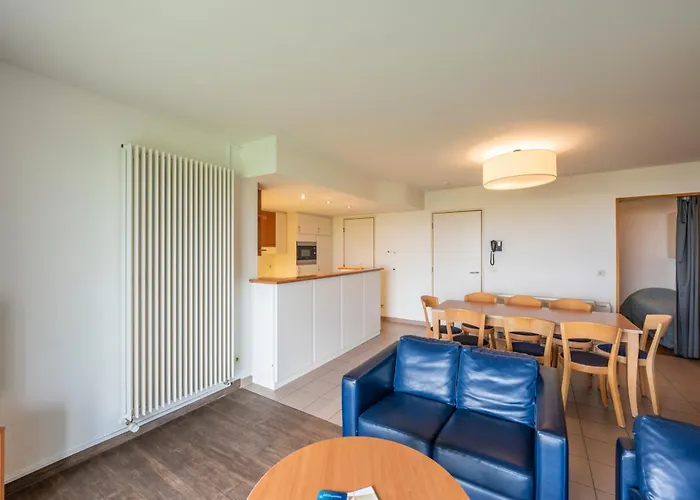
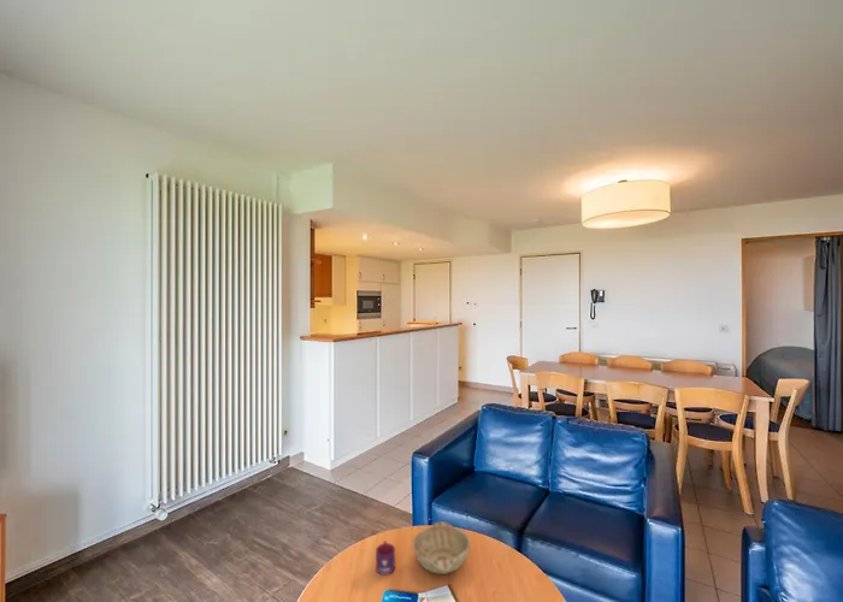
+ decorative bowl [411,520,472,576]
+ mug [375,539,396,577]
